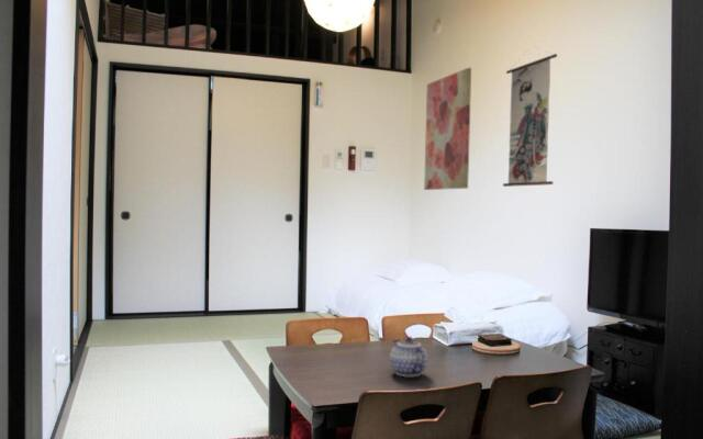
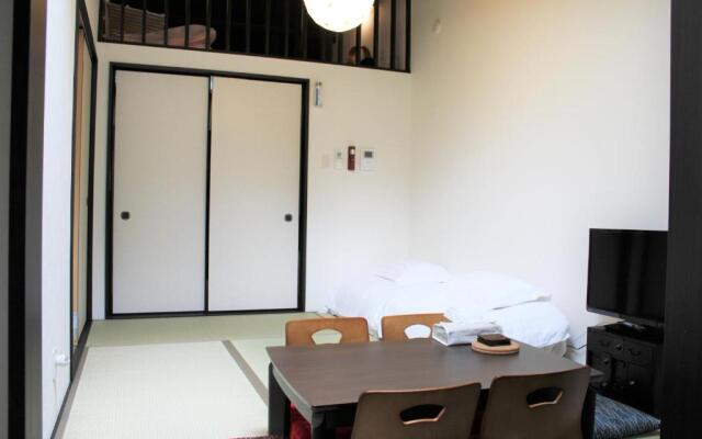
- teapot [389,336,428,378]
- wall scroll [502,45,558,188]
- wall art [423,67,472,191]
